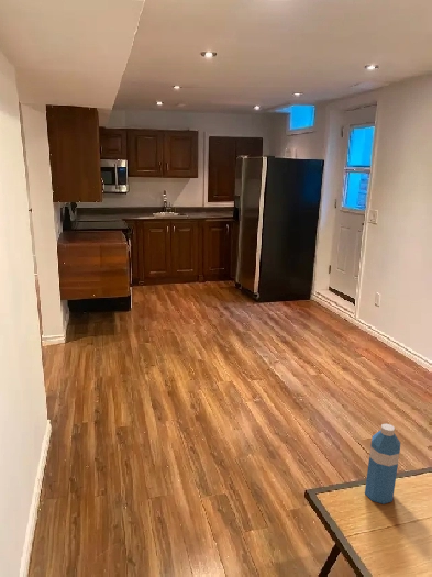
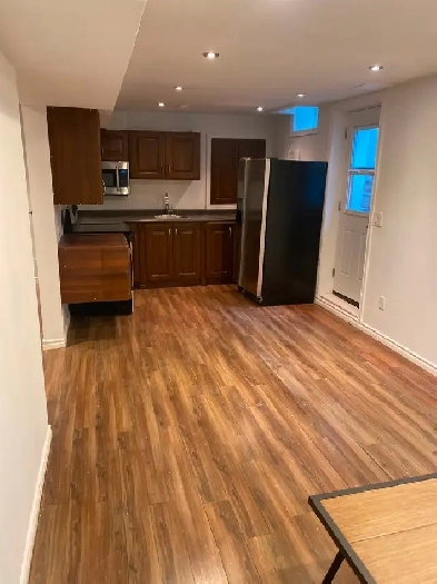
- water bottle [364,422,401,504]
